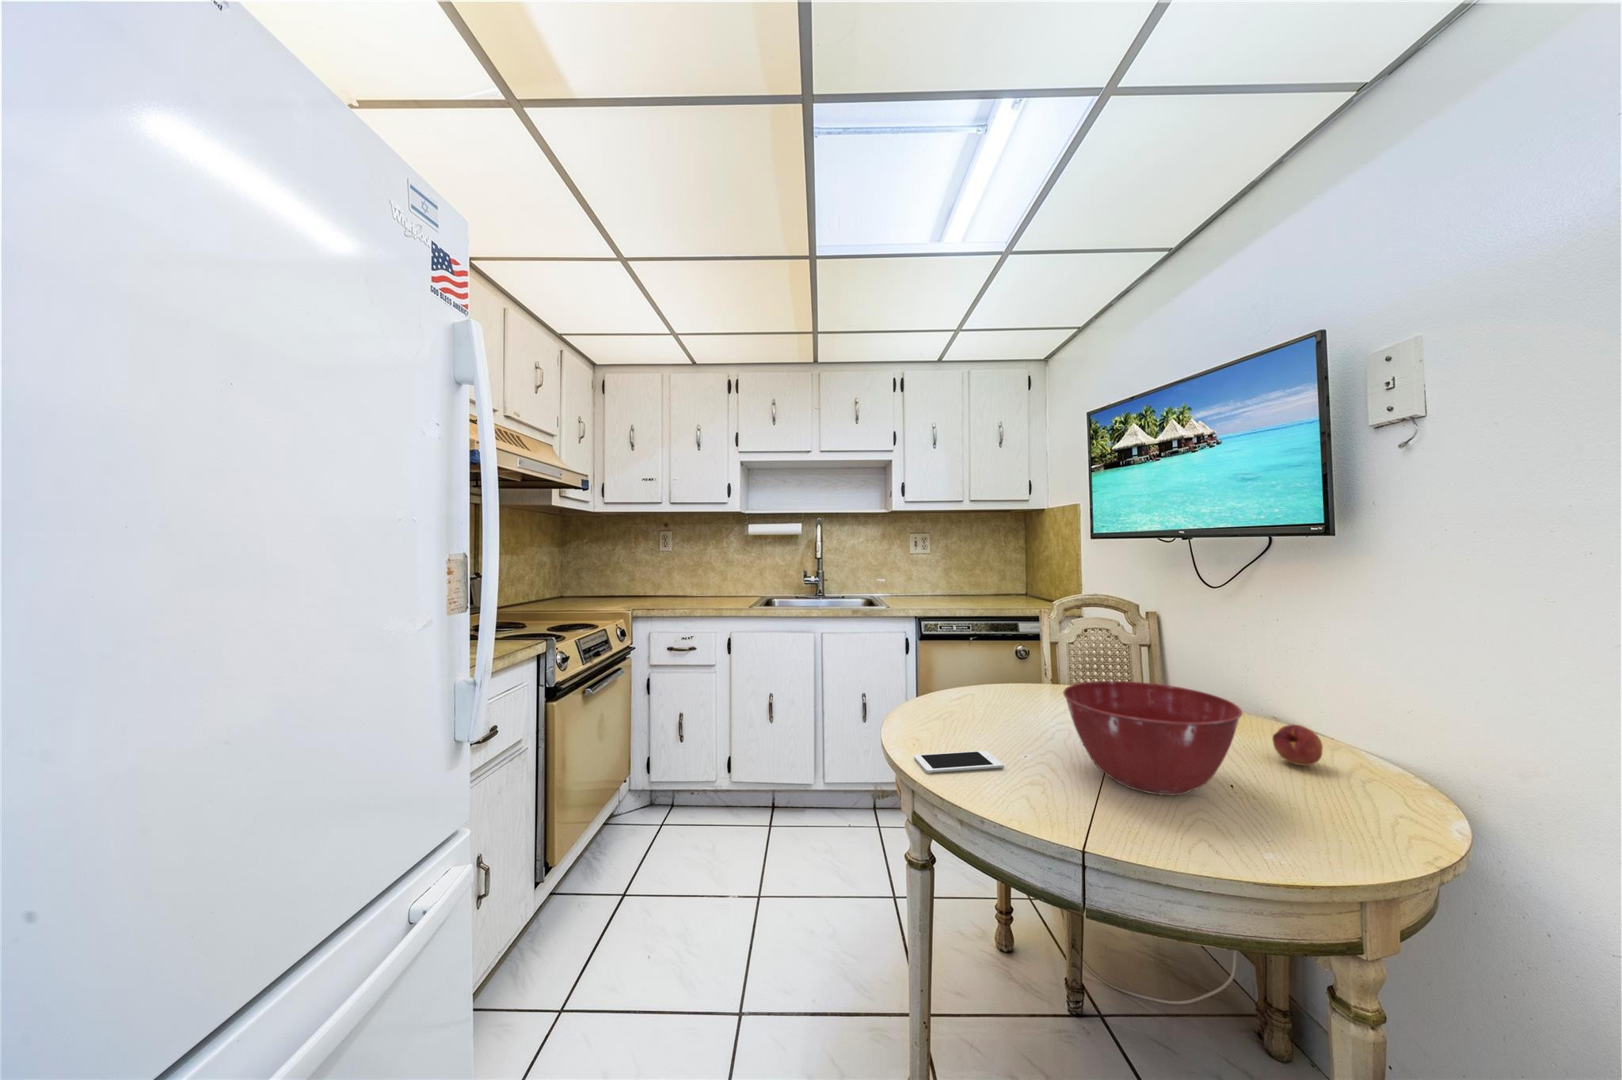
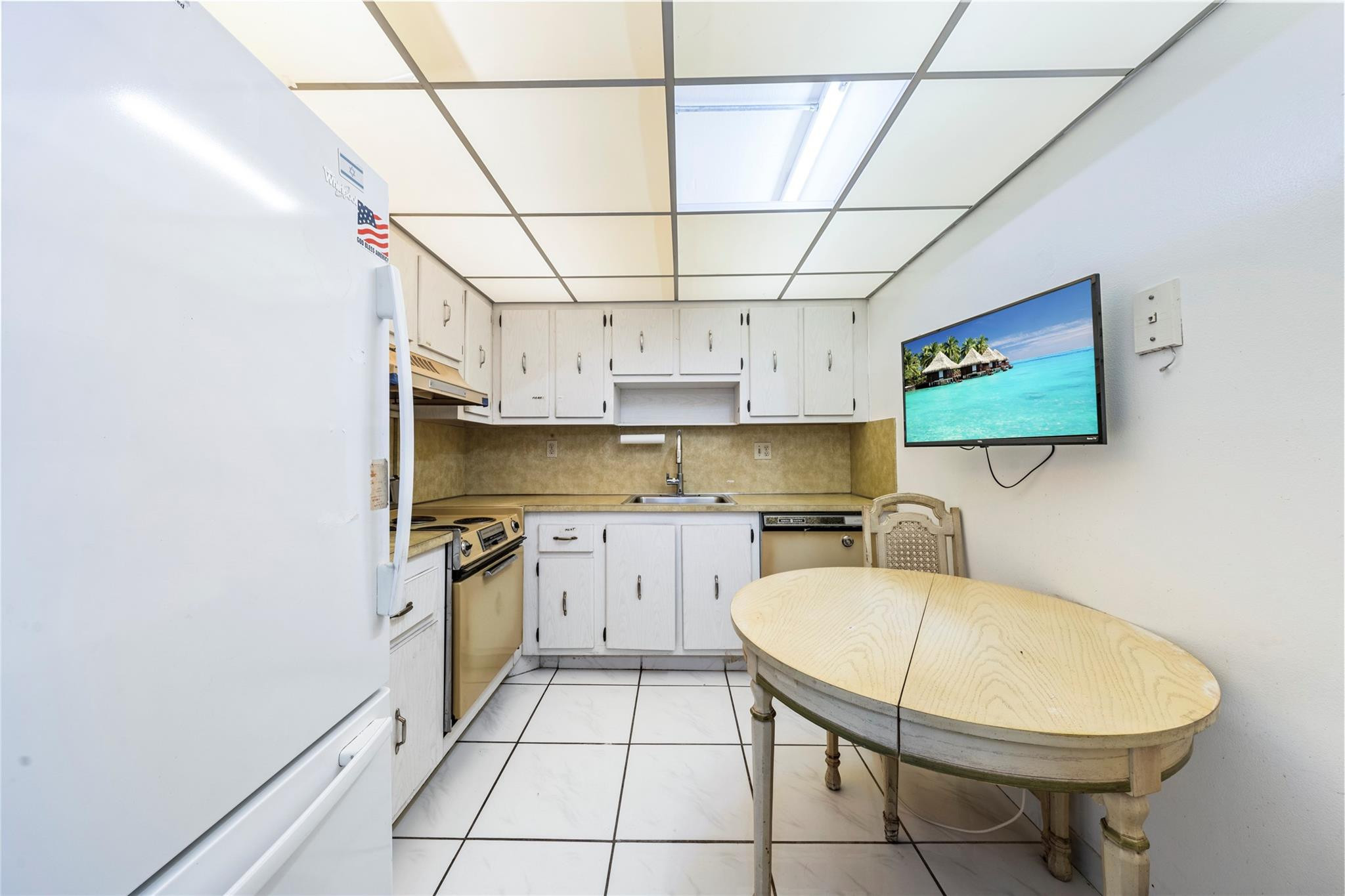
- cell phone [913,750,1005,774]
- mixing bowl [1062,681,1243,796]
- fruit [1272,724,1323,767]
